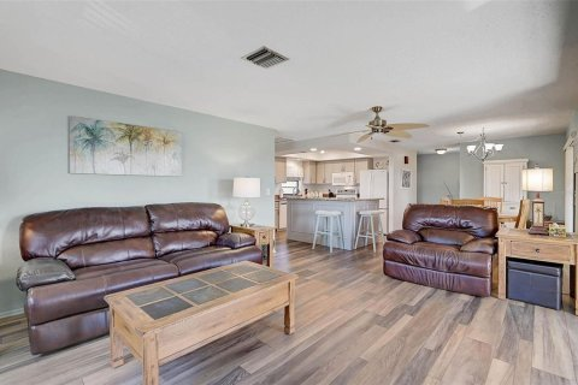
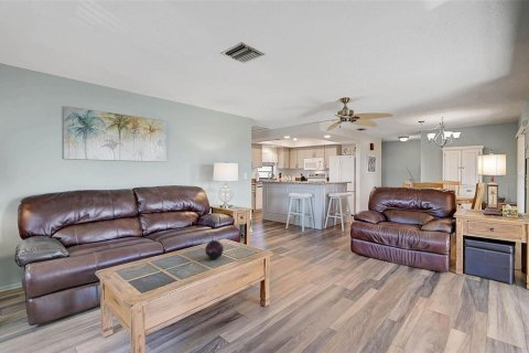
+ decorative orb [204,239,225,260]
